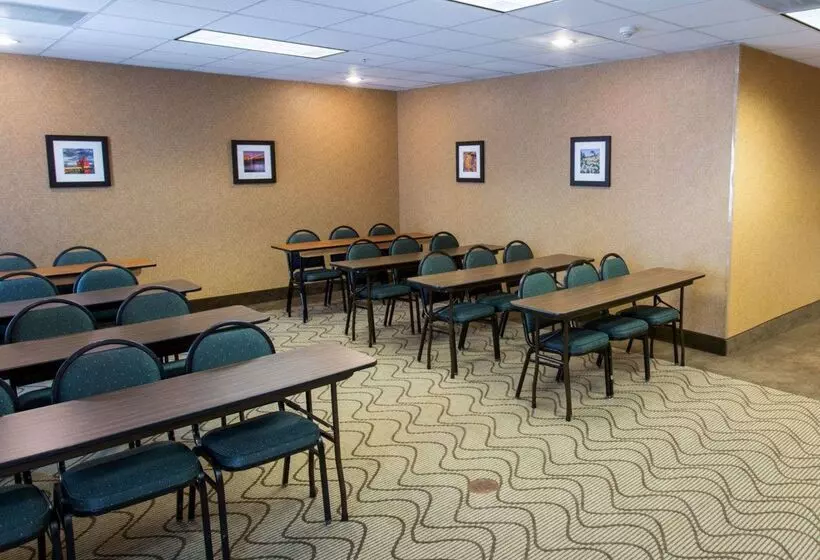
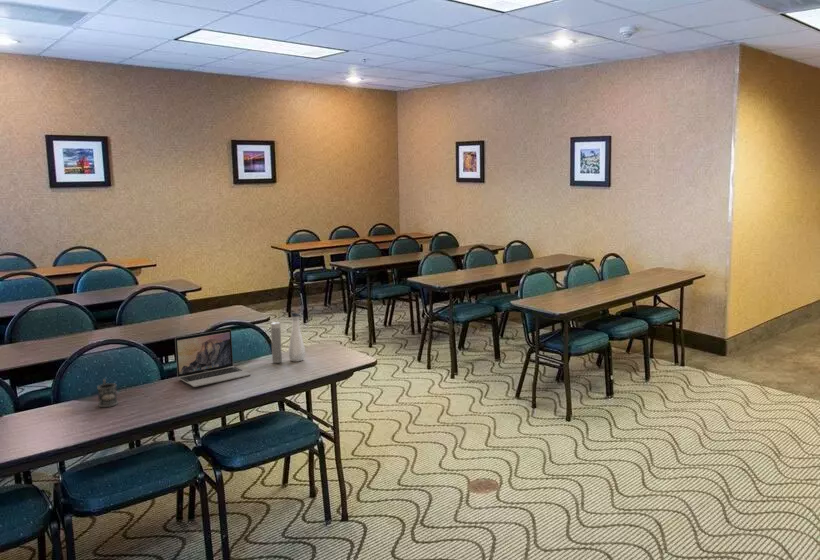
+ laptop [174,328,251,388]
+ mug [96,378,120,408]
+ water bottle [270,312,310,364]
